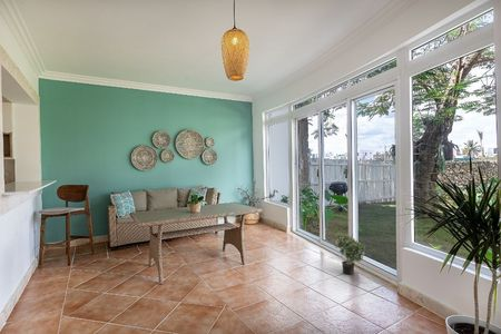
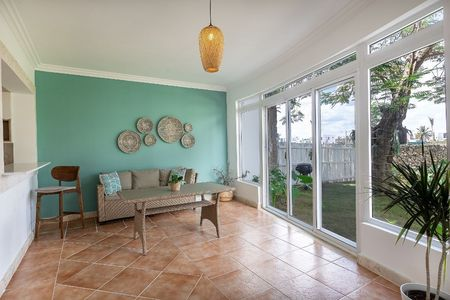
- potted plant [333,232,367,275]
